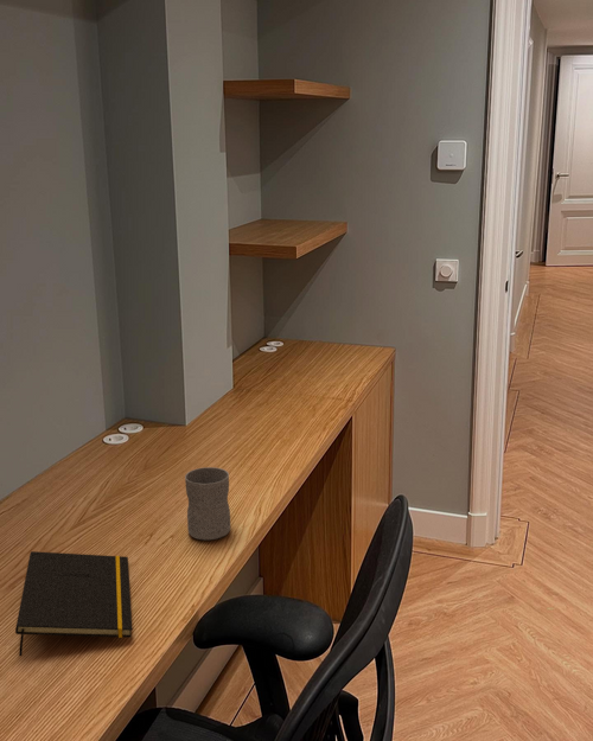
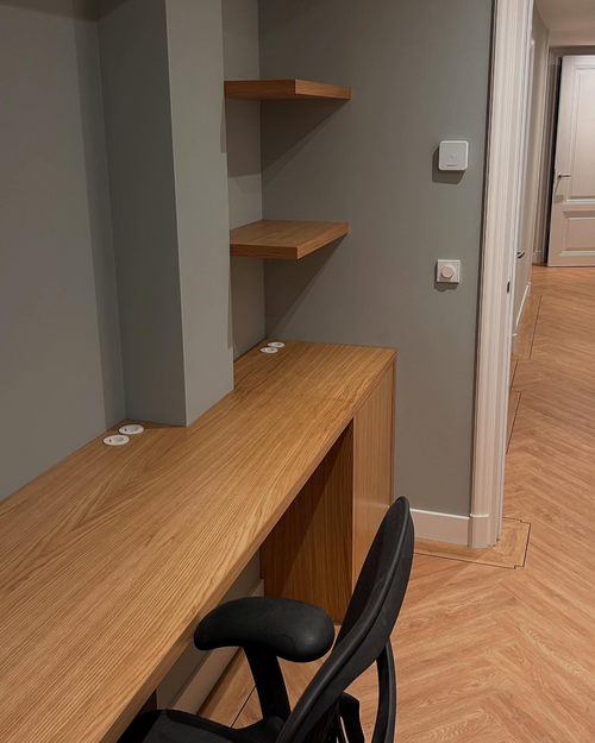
- notepad [14,550,134,657]
- mug [184,466,231,541]
